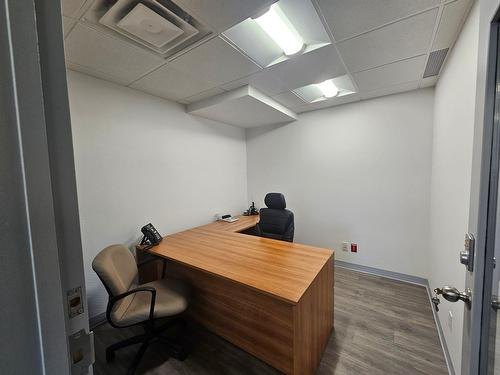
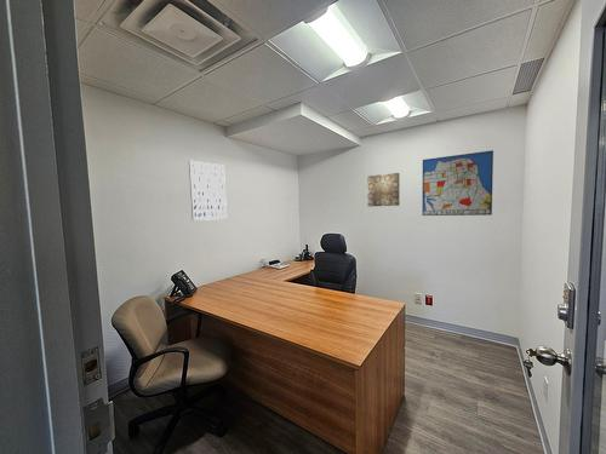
+ wall art [422,149,494,217]
+ wall art [366,172,400,208]
+ wall art [188,160,228,222]
